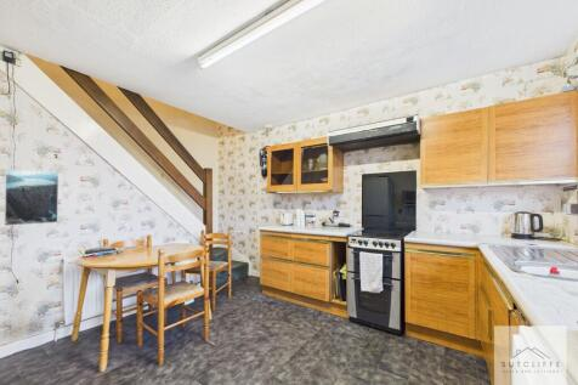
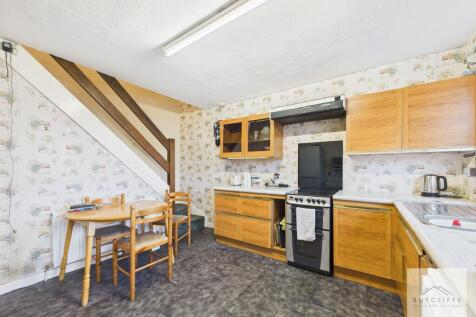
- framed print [2,168,59,227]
